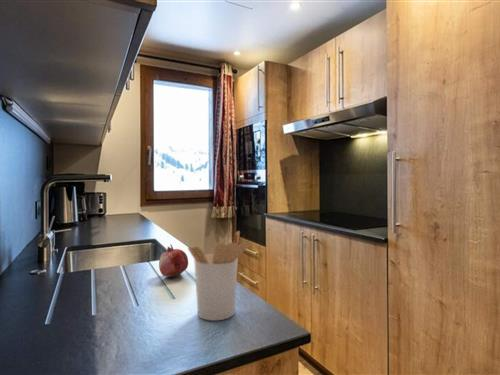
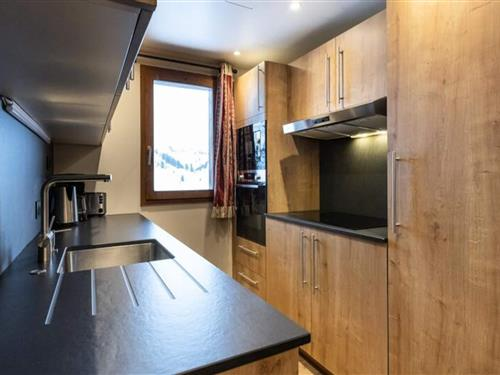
- fruit [158,243,189,278]
- utensil holder [187,230,251,322]
